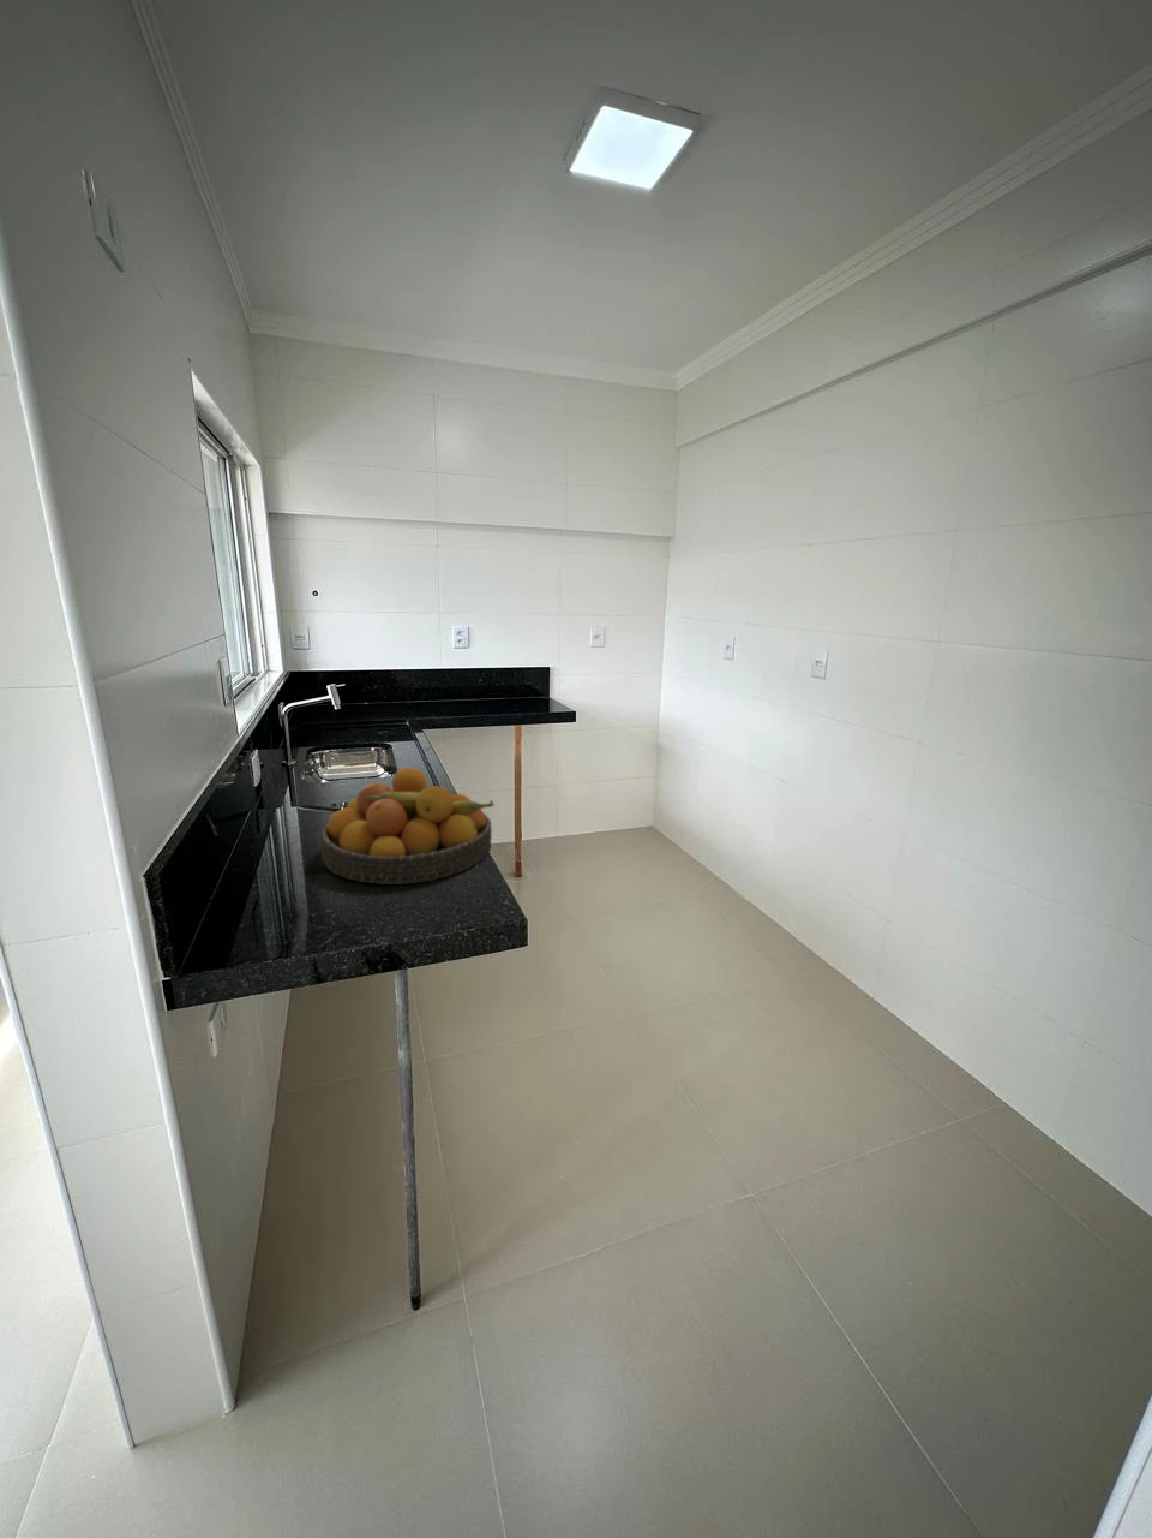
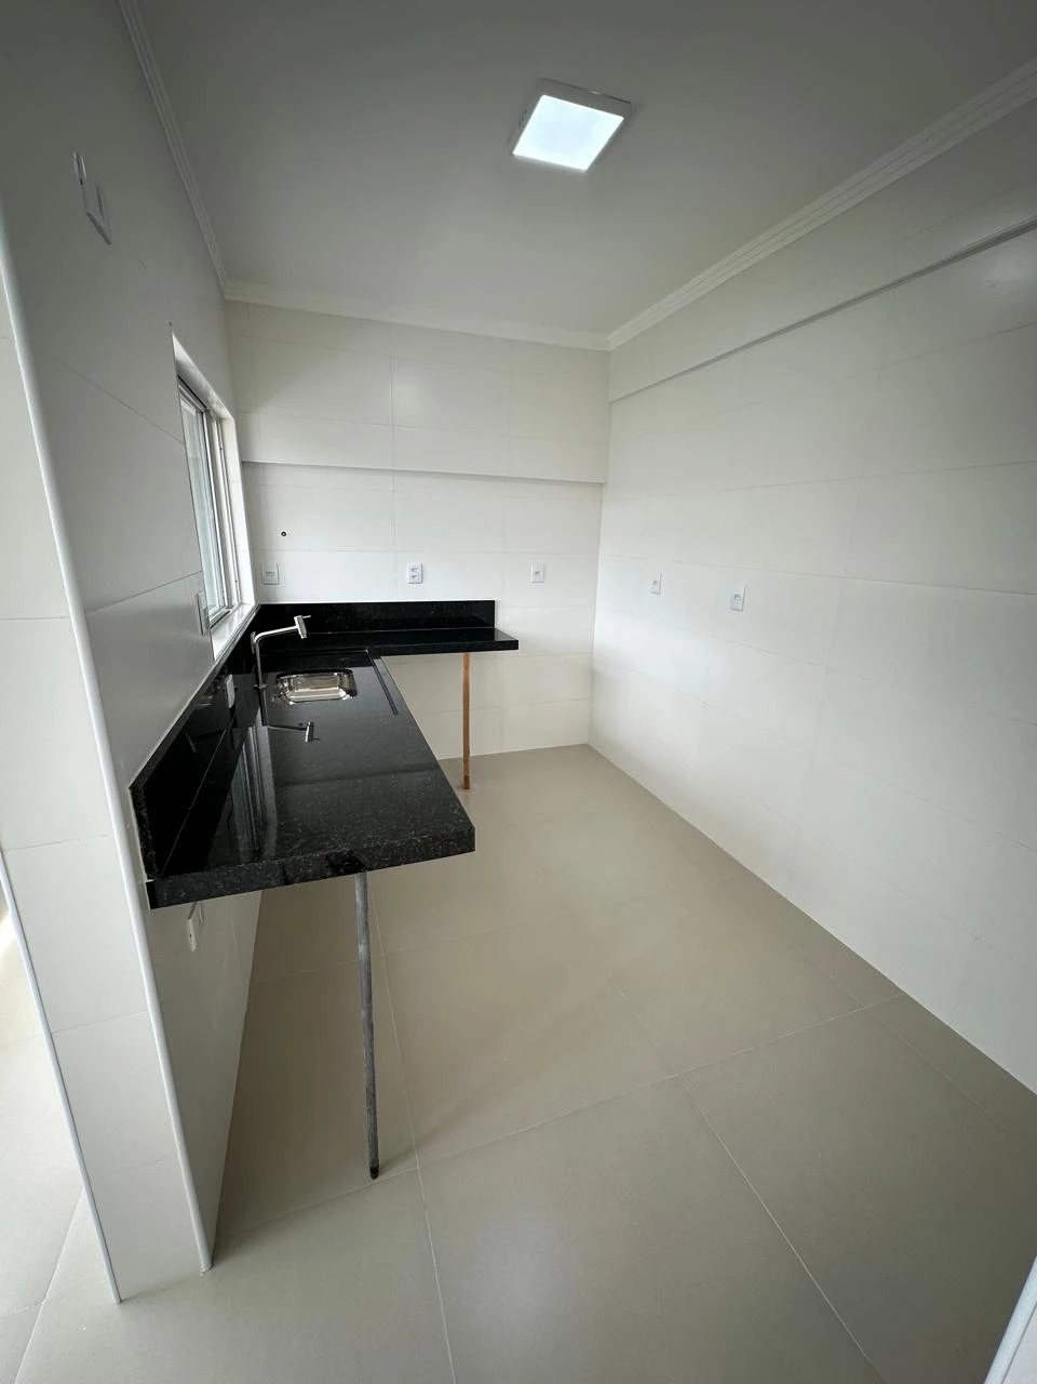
- fruit bowl [319,767,496,885]
